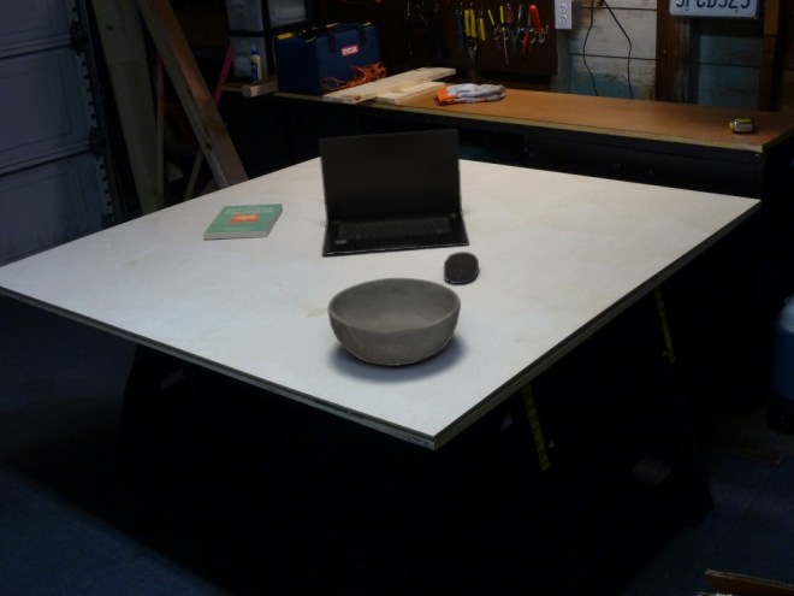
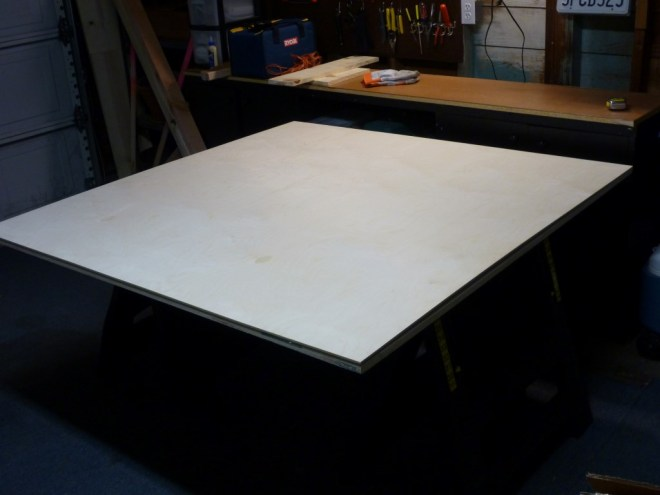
- bowl [326,277,462,367]
- book [202,202,284,241]
- laptop [318,128,470,256]
- computer mouse [443,250,480,285]
